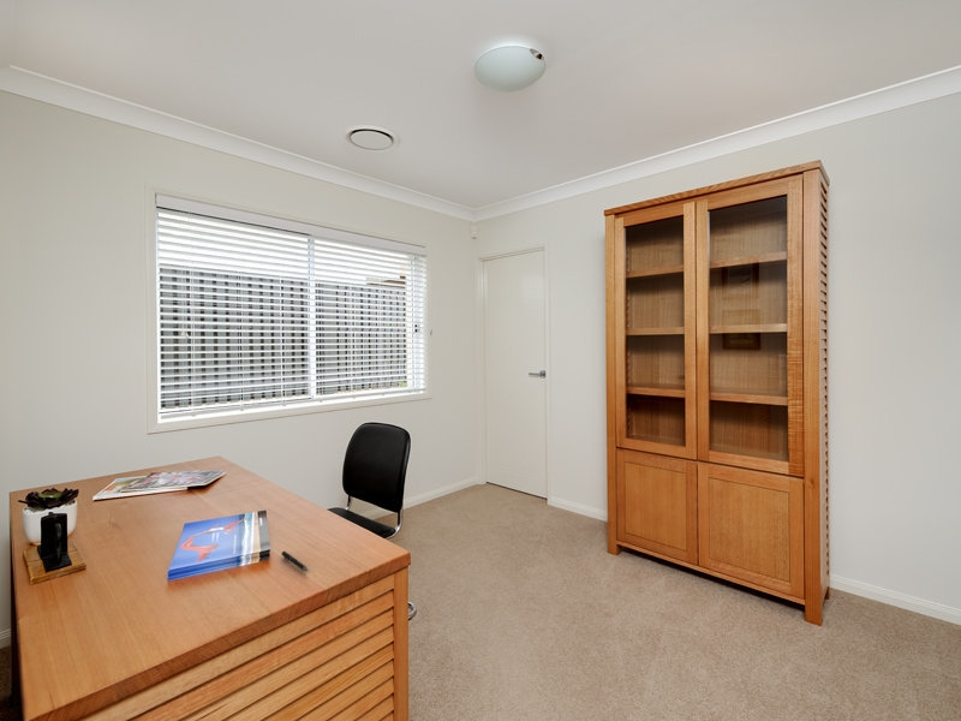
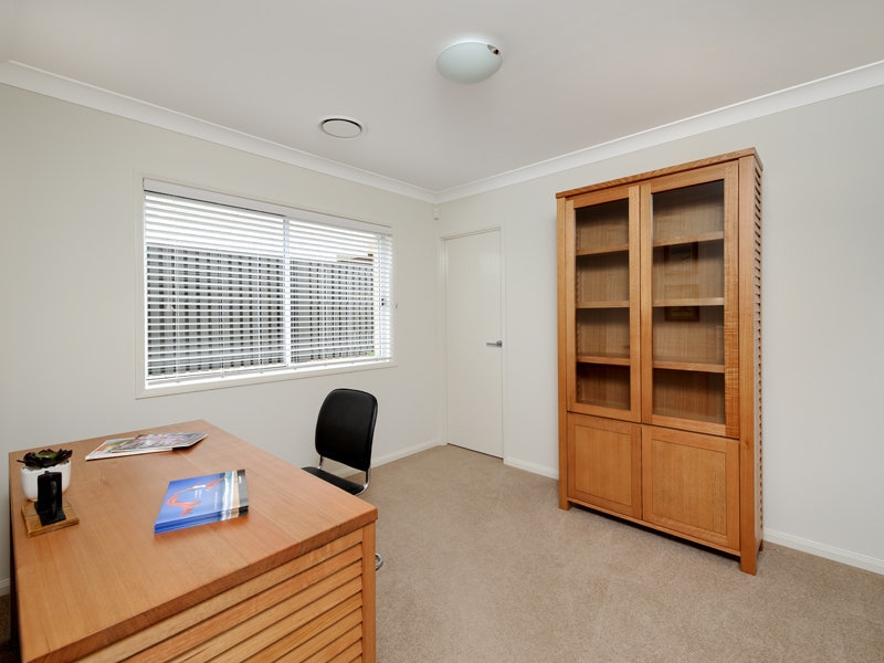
- pen [280,550,309,572]
